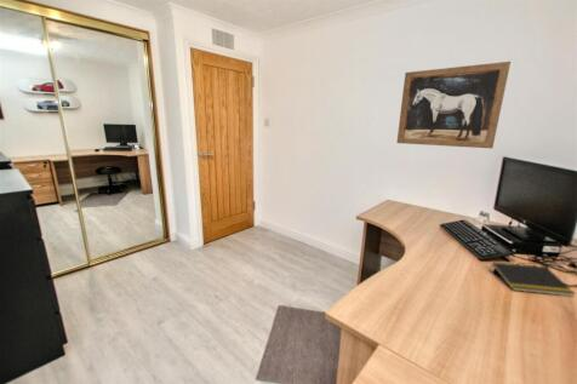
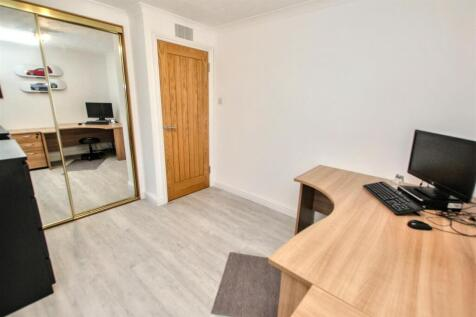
- wall art [395,61,512,149]
- notepad [487,260,577,298]
